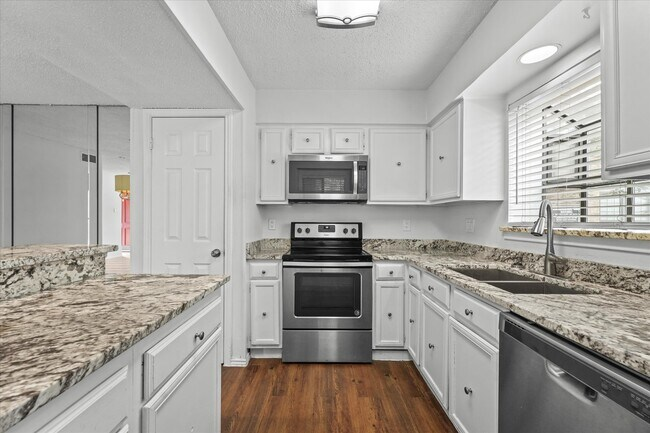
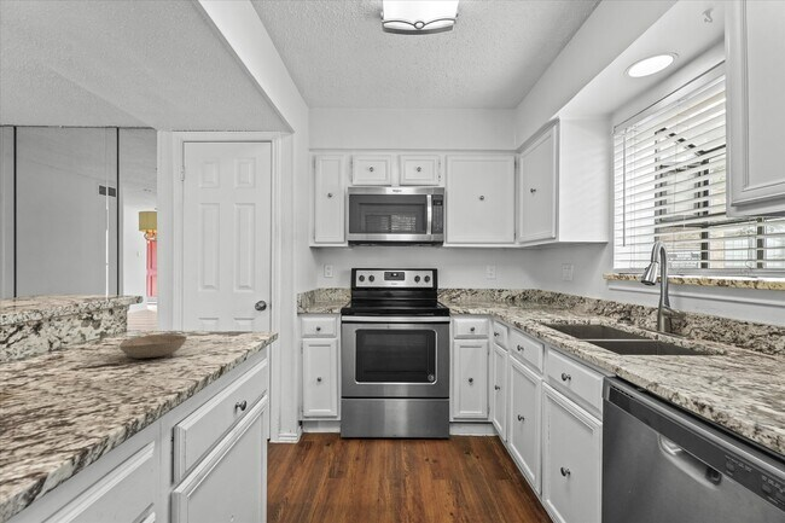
+ bowl [118,333,188,360]
